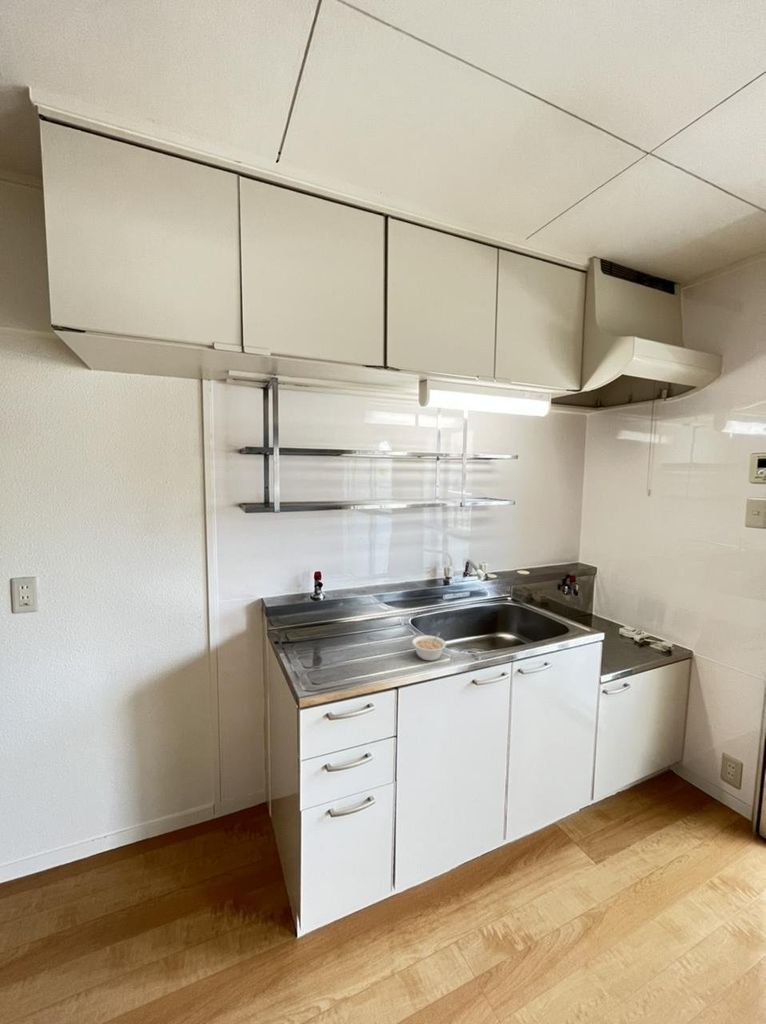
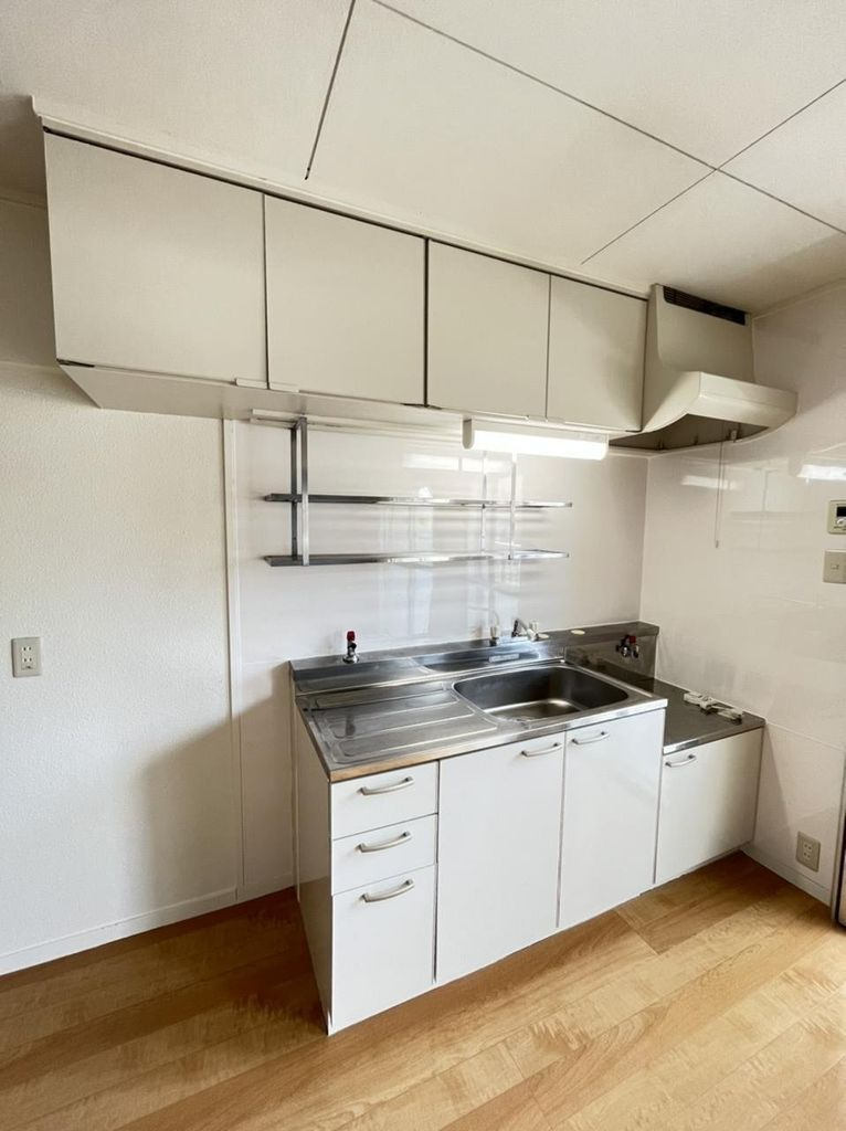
- legume [411,631,447,662]
